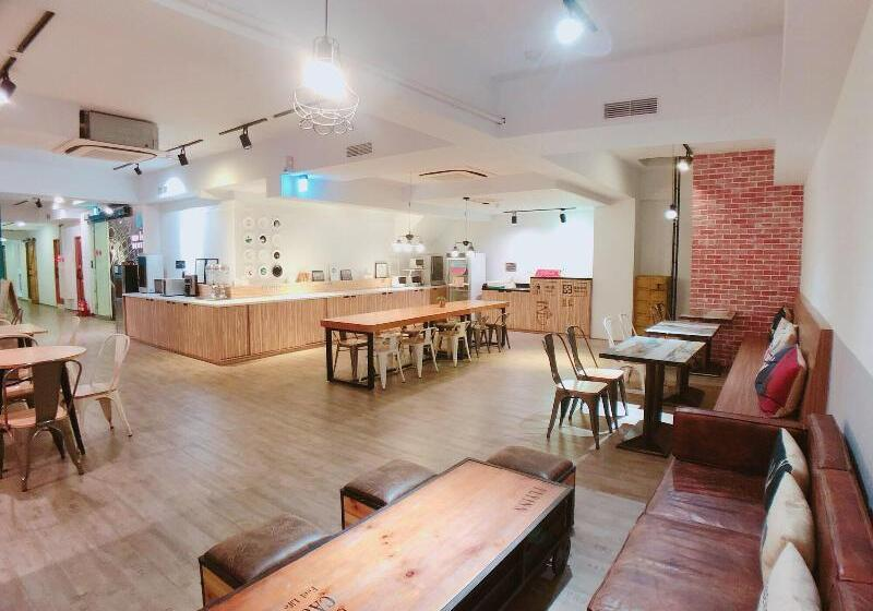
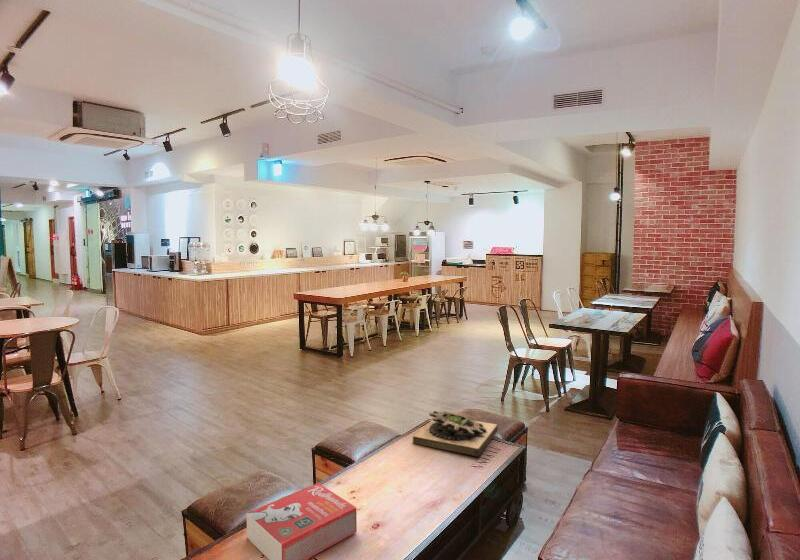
+ succulent planter [412,410,499,457]
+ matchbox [245,482,358,560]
